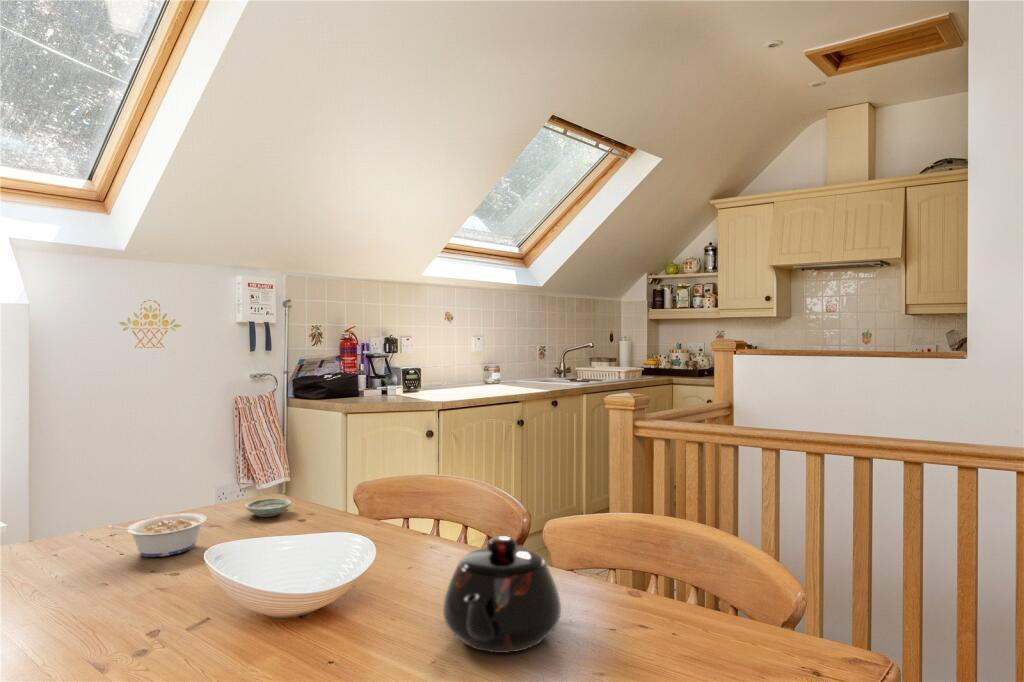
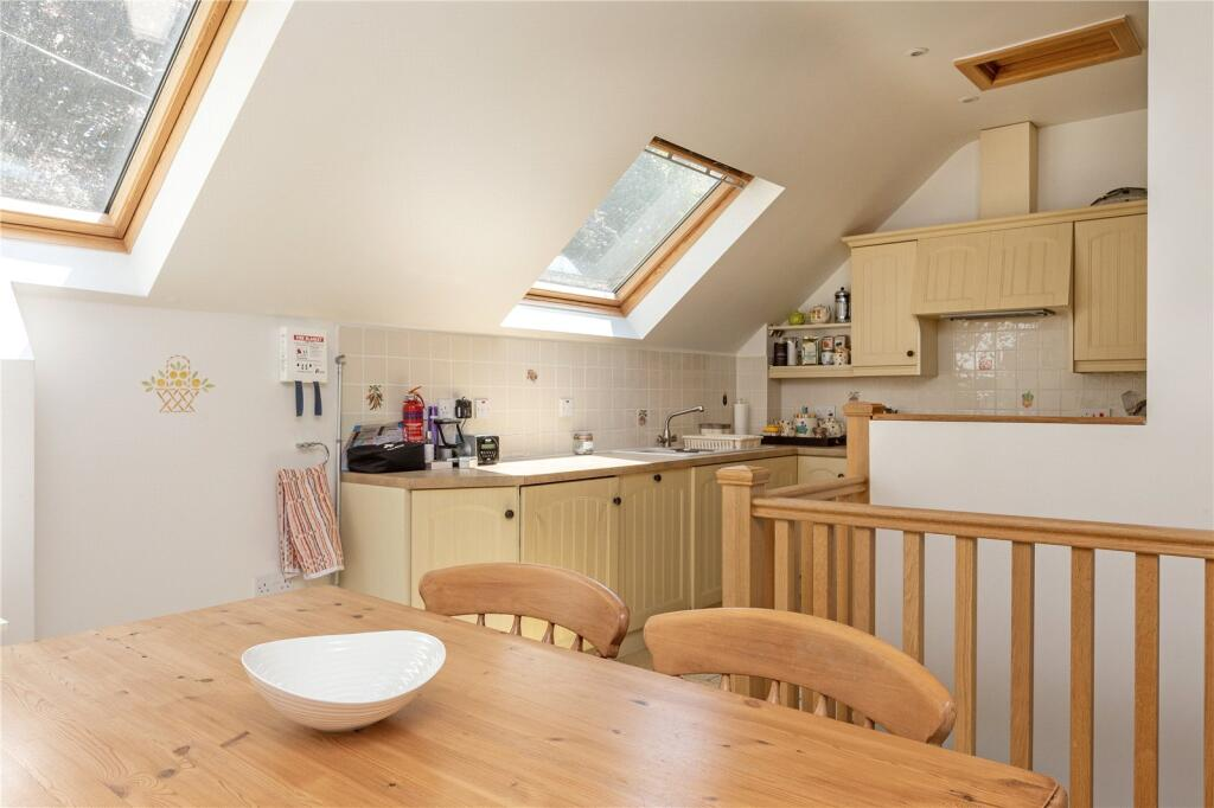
- saucer [244,497,292,518]
- teapot [442,535,562,654]
- legume [107,512,208,558]
